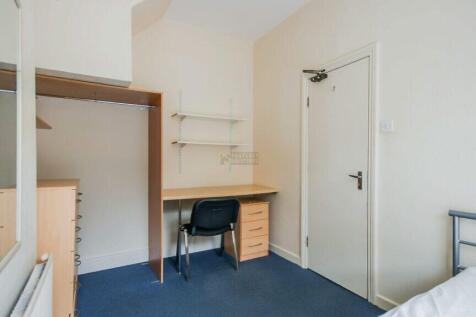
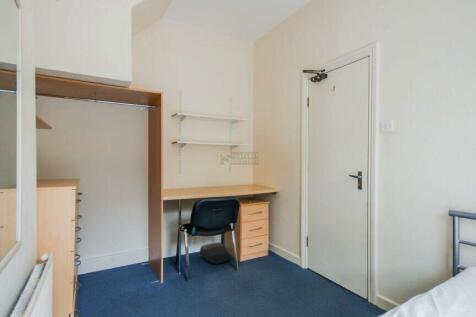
+ backpack [192,241,230,265]
